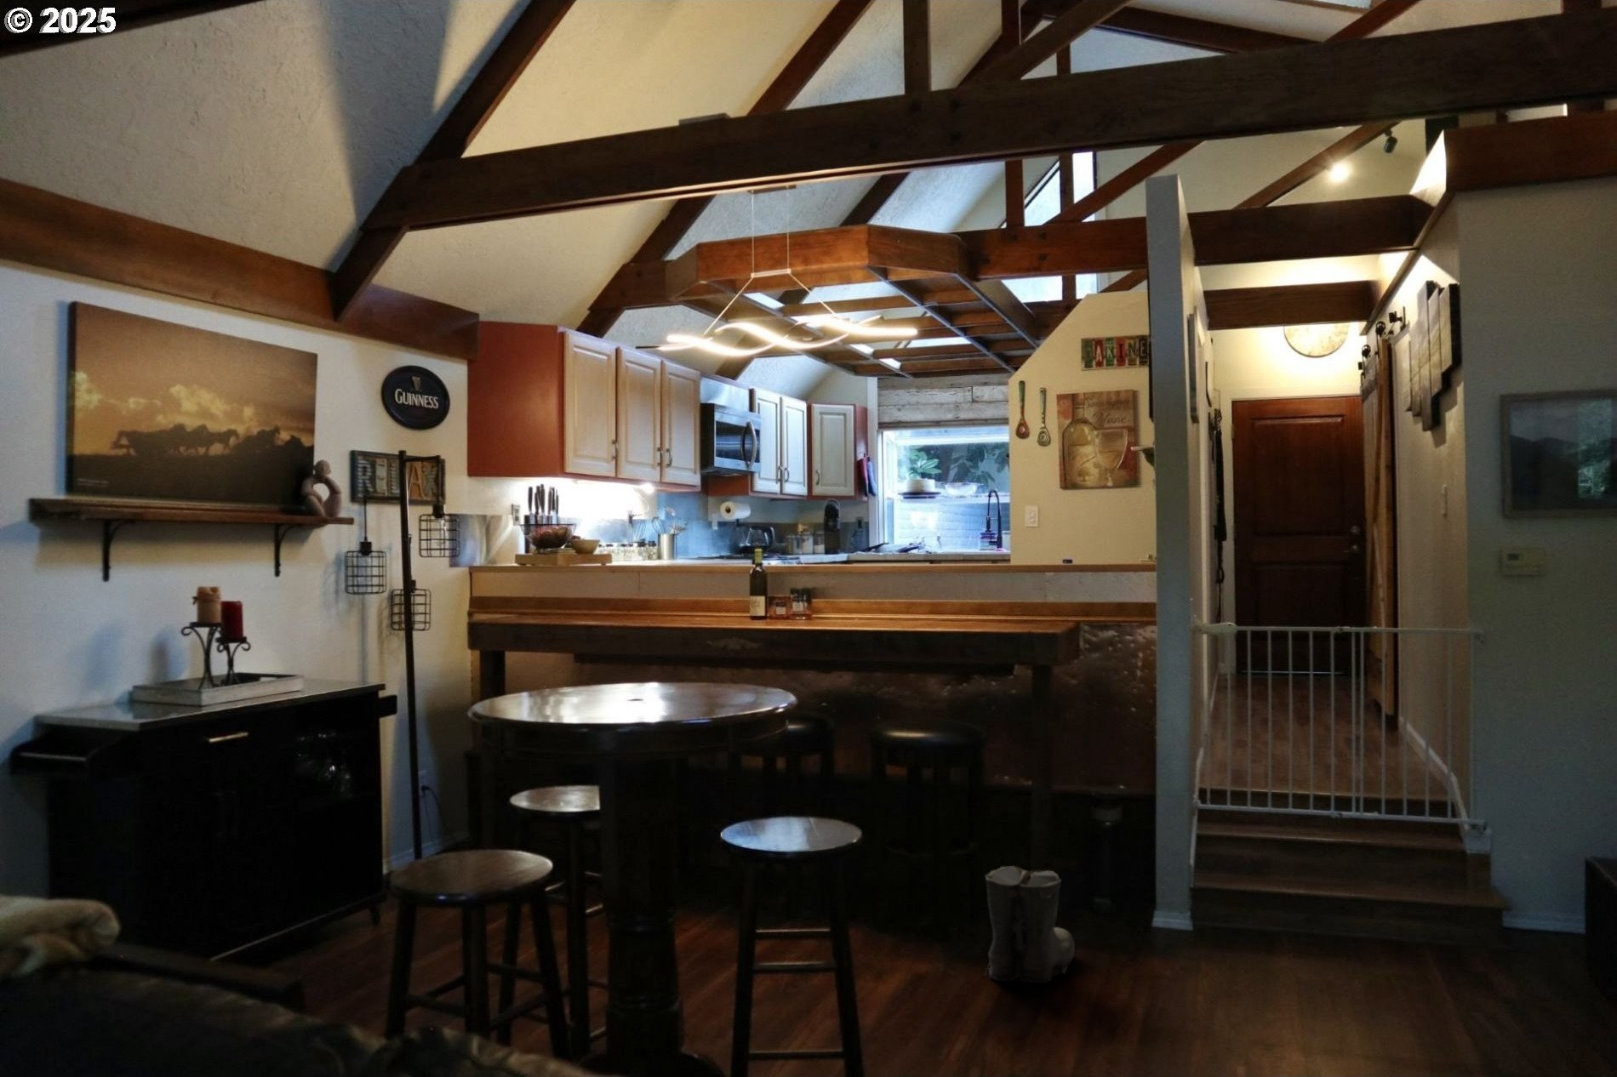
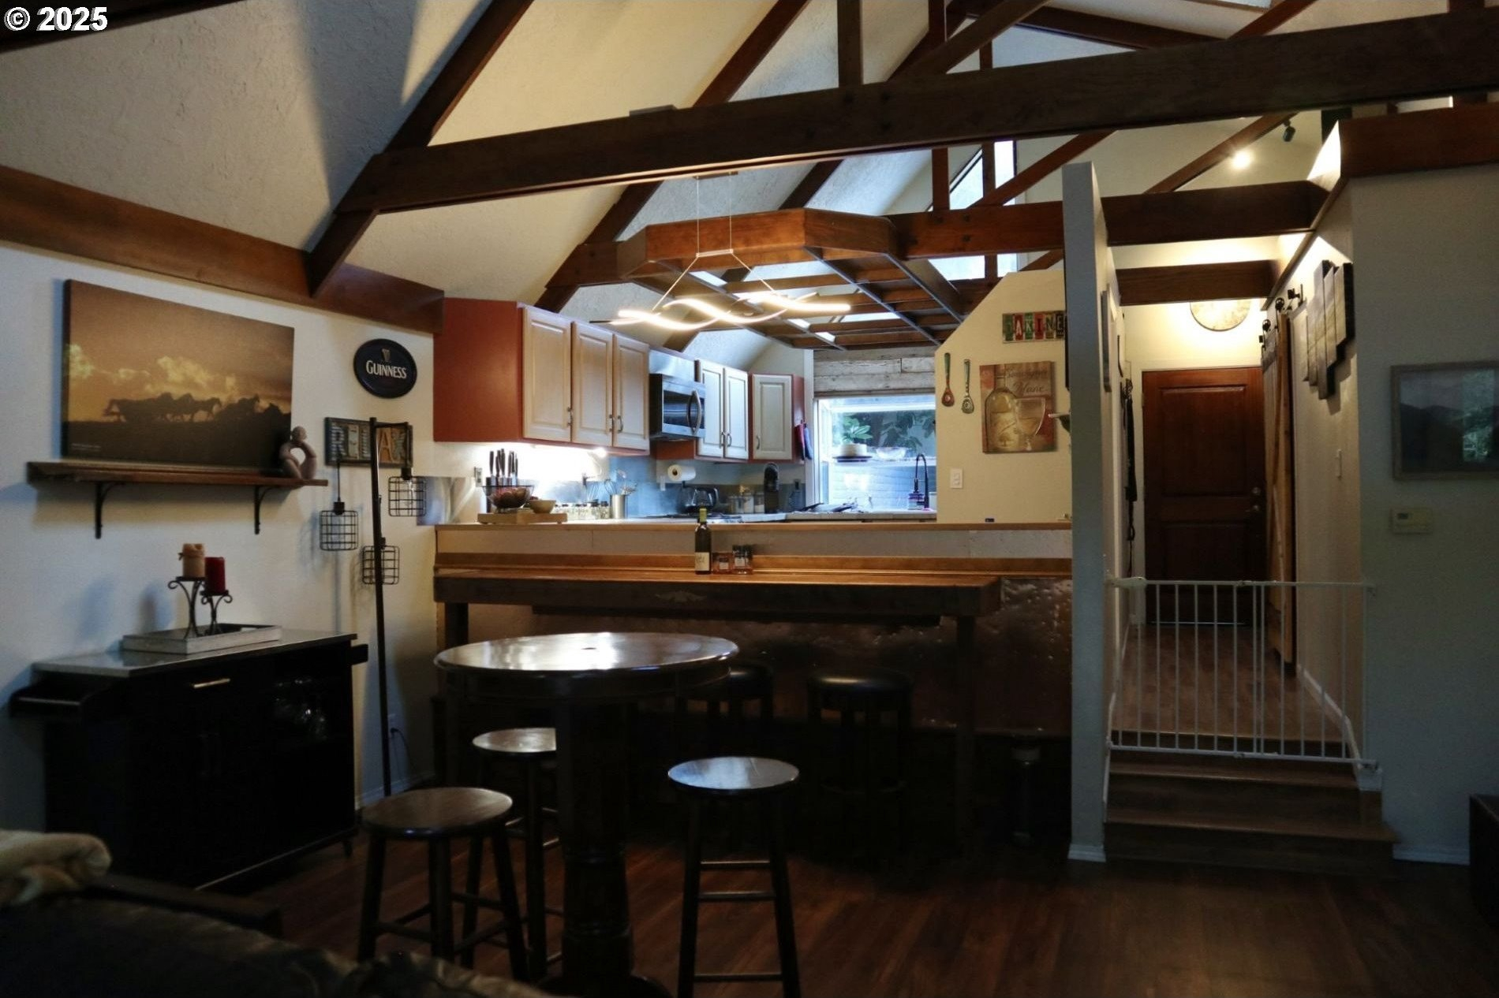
- boots [985,865,1076,984]
